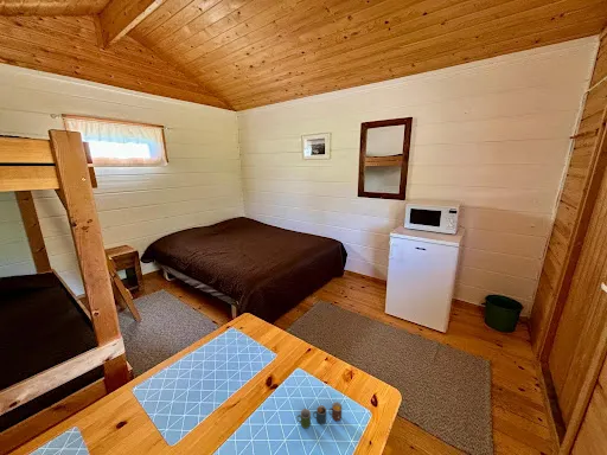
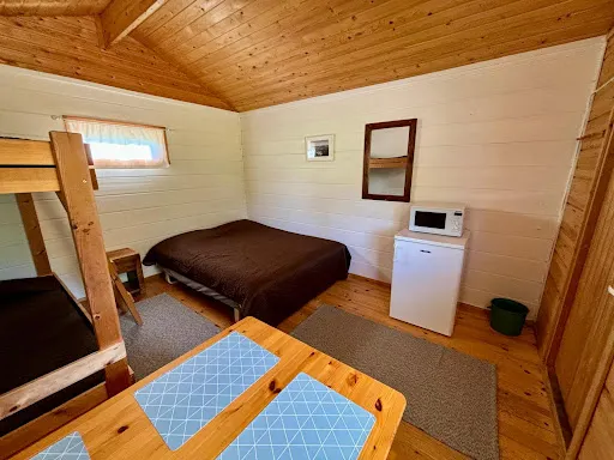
- cup [296,400,343,430]
